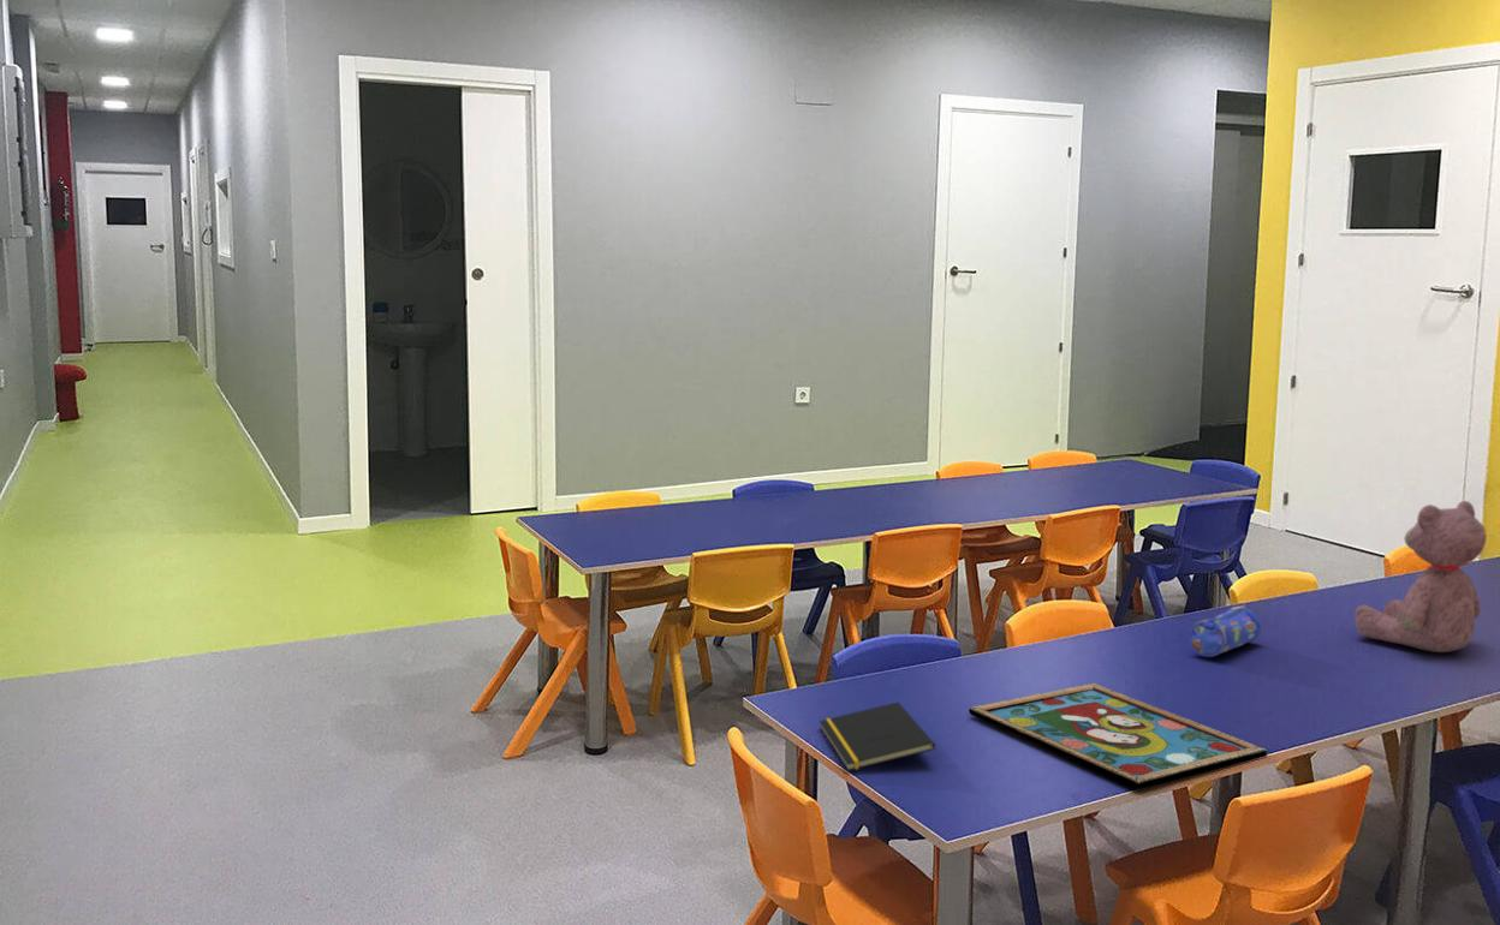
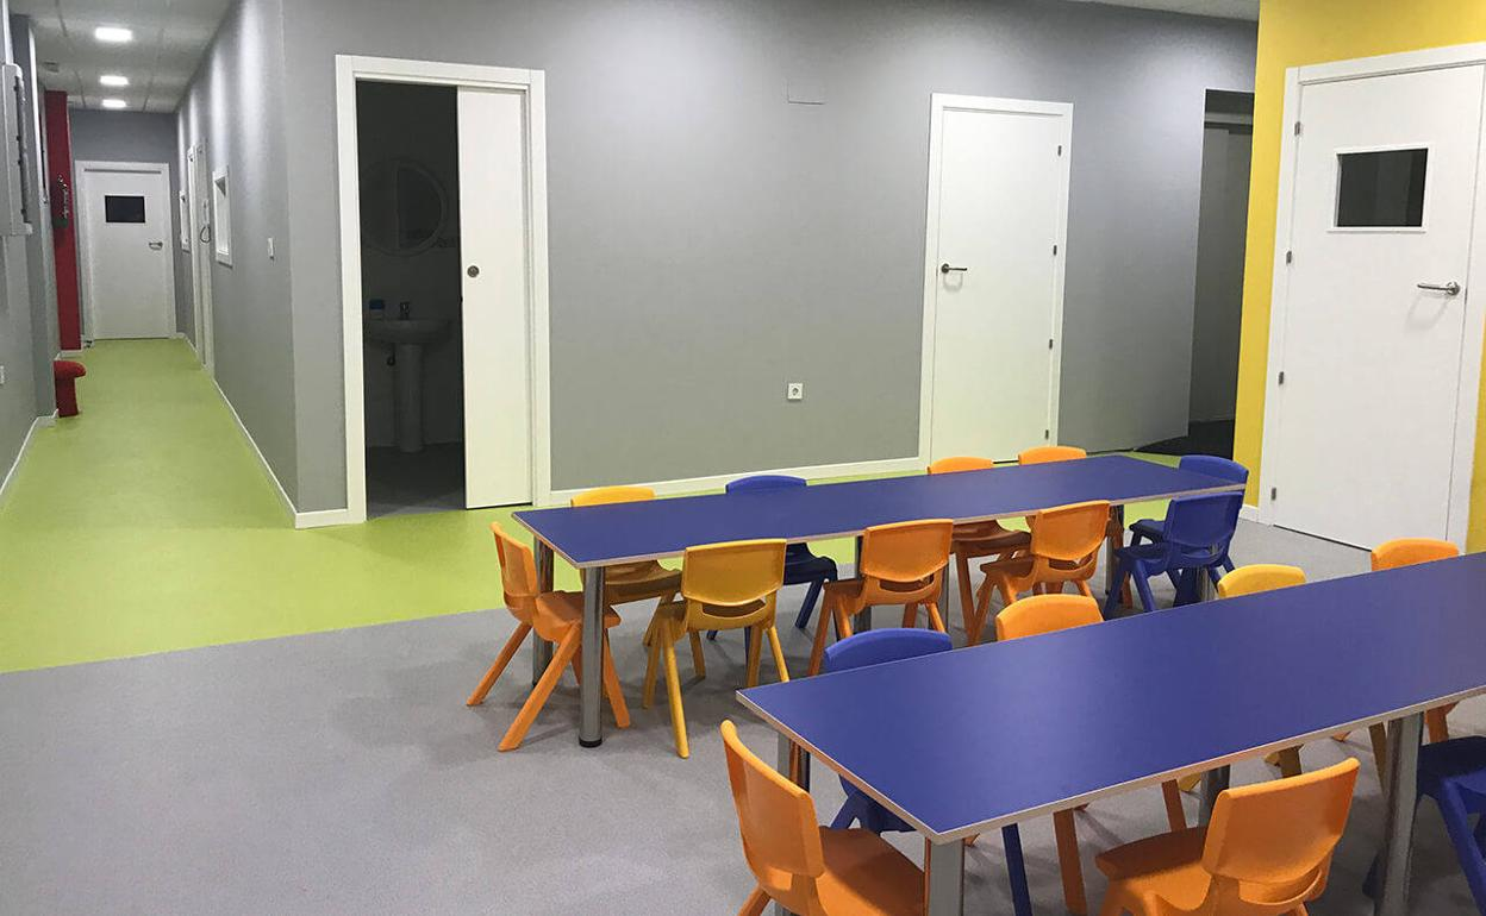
- notepad [819,700,936,772]
- pencil case [1189,604,1262,658]
- framed painting [968,682,1268,790]
- teddy bear [1353,500,1488,654]
